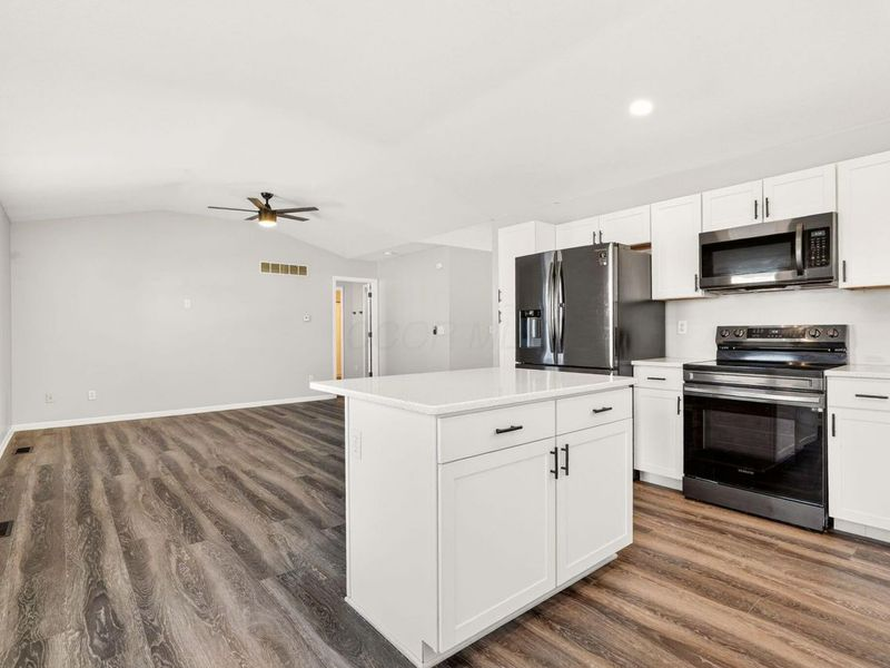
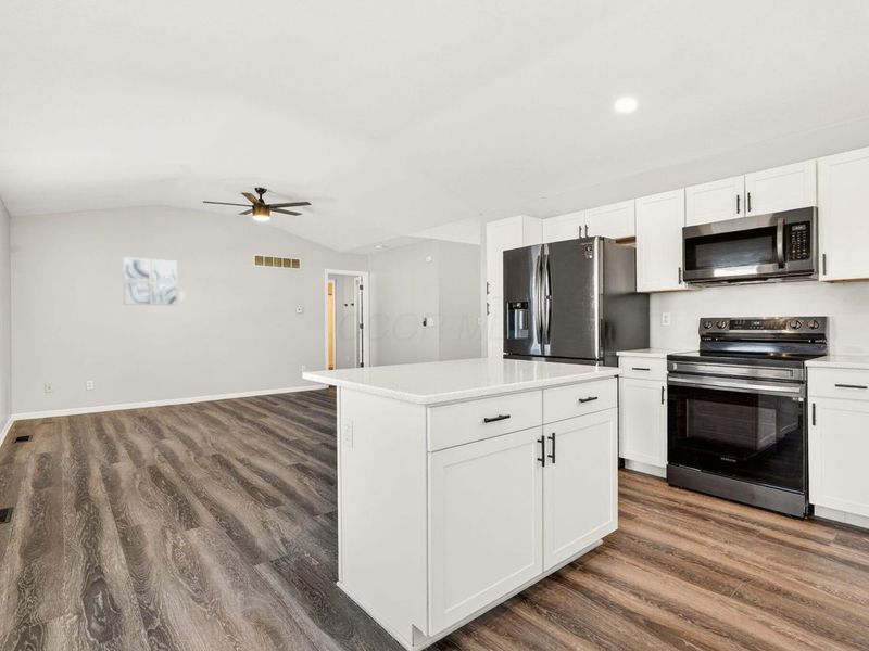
+ wall art [122,256,178,306]
